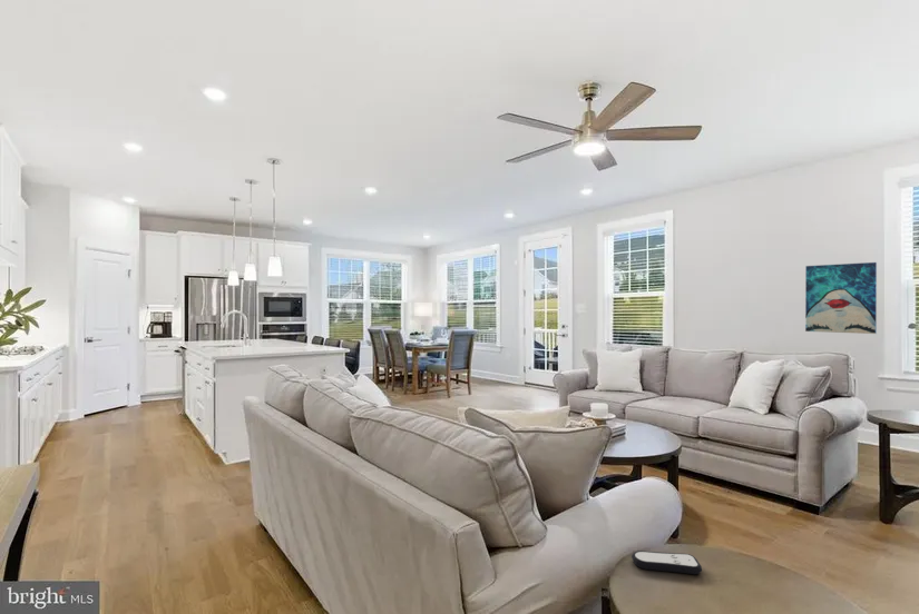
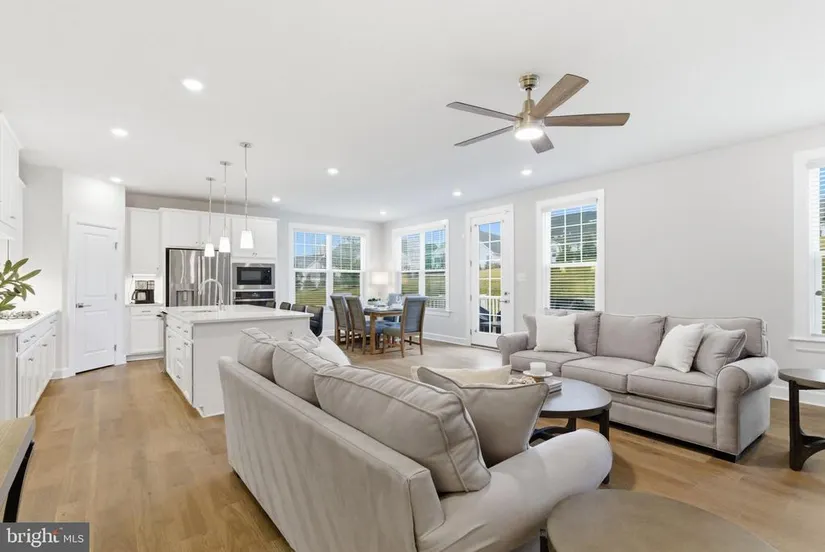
- remote control [630,549,703,575]
- wall art [804,261,878,335]
